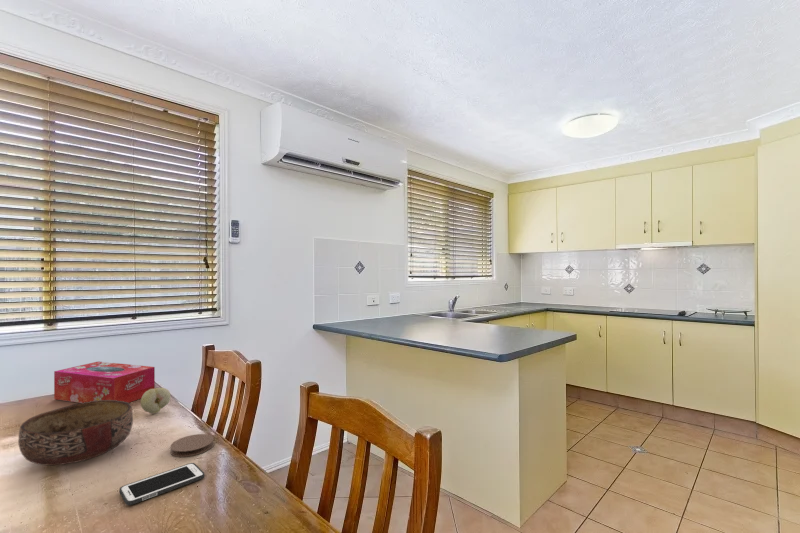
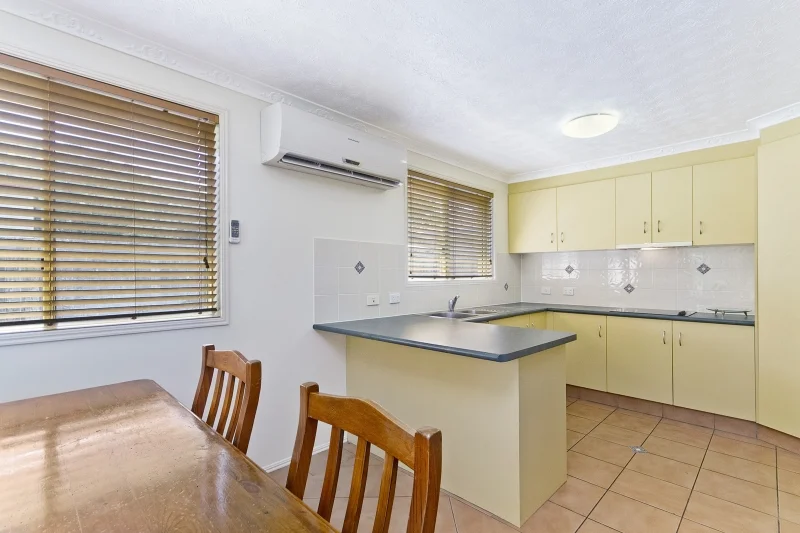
- cell phone [118,462,205,506]
- bowl [17,400,134,466]
- coaster [169,433,215,458]
- tissue box [53,361,156,404]
- fruit [140,387,172,414]
